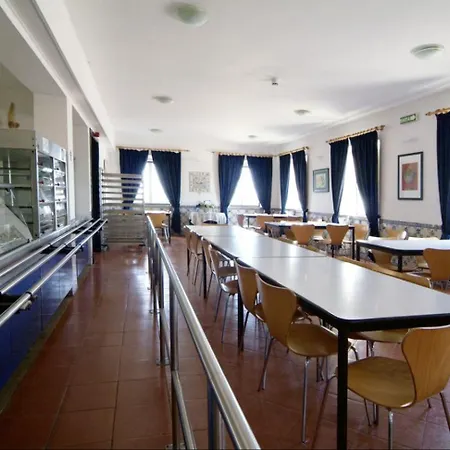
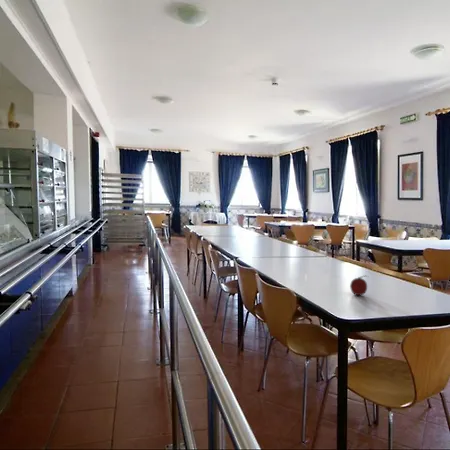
+ fruit [349,274,369,296]
